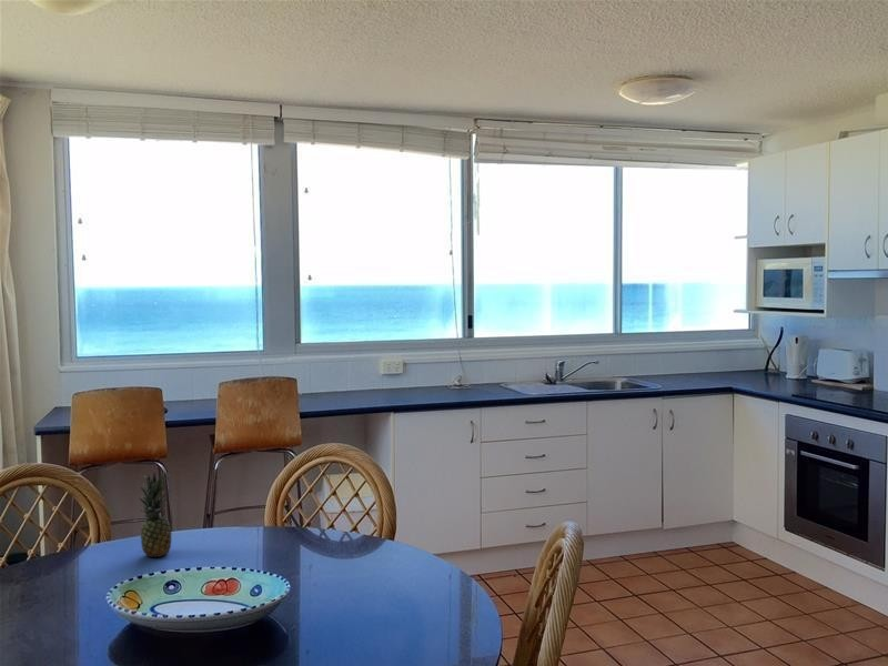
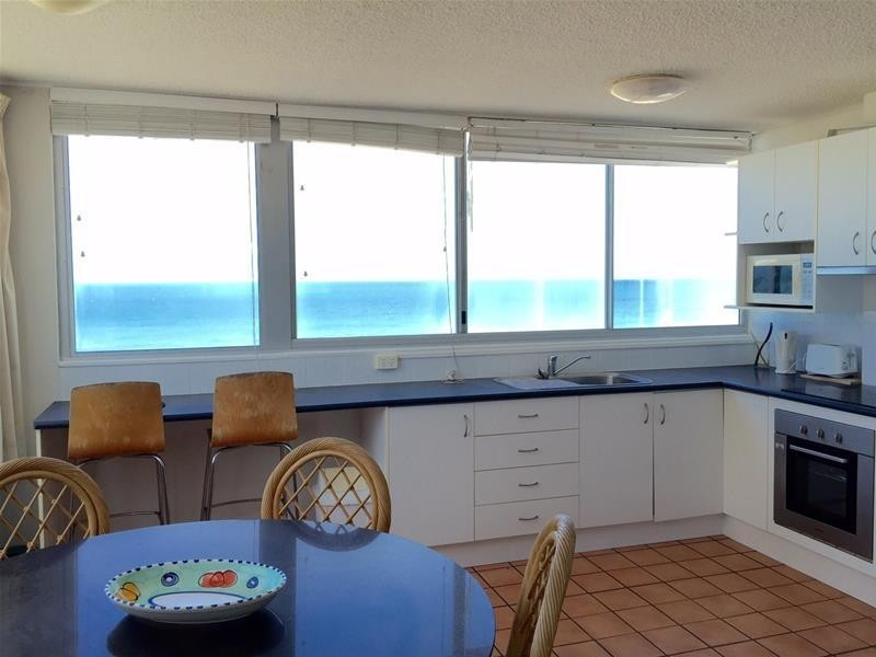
- fruit [135,471,173,558]
